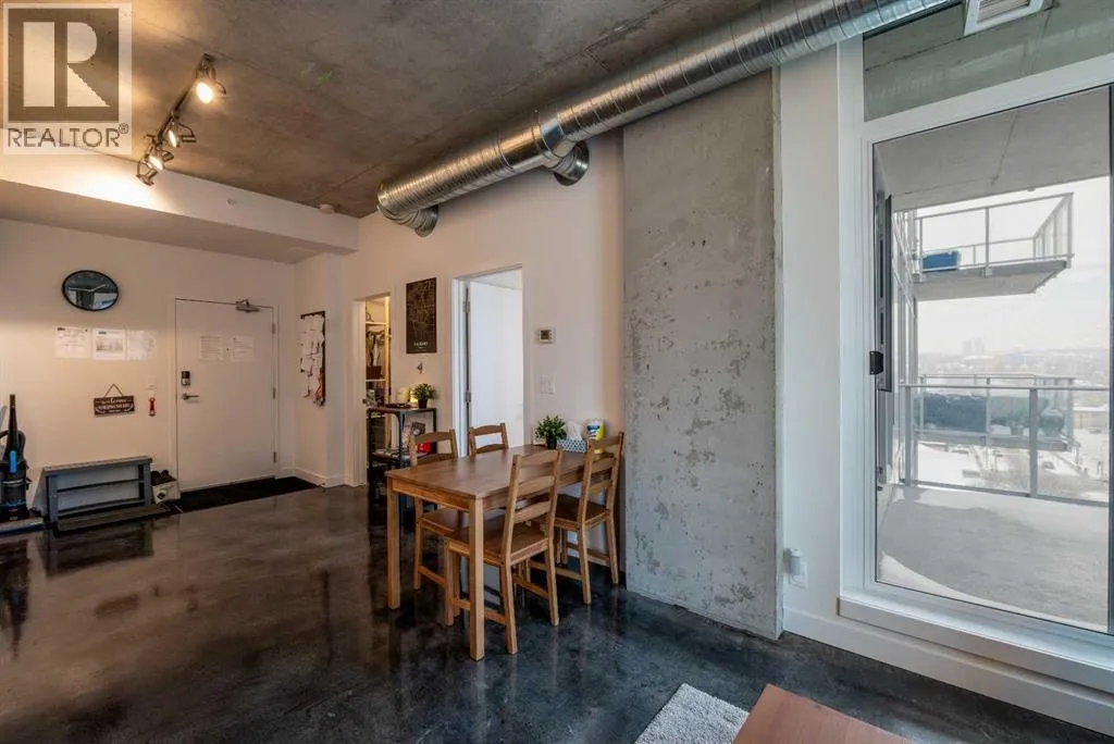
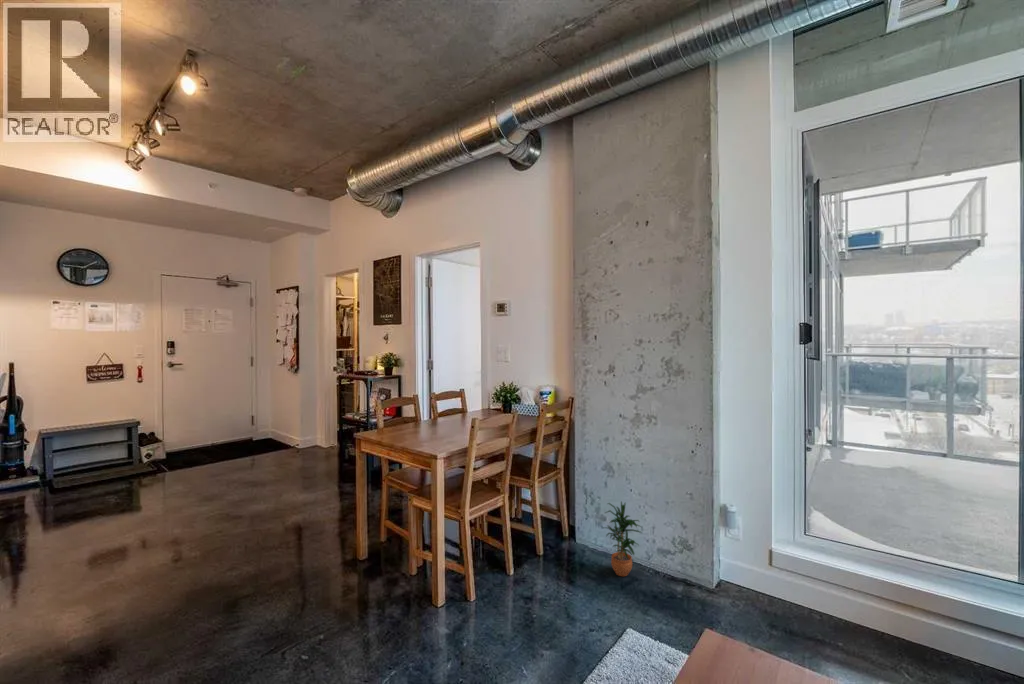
+ potted plant [603,500,643,577]
